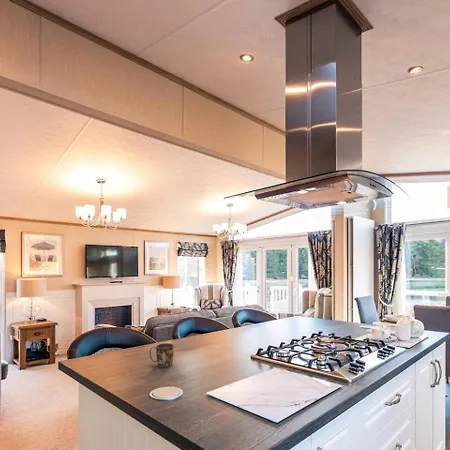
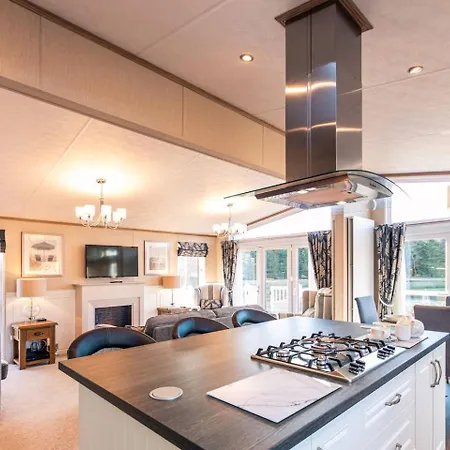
- mug [148,342,175,368]
